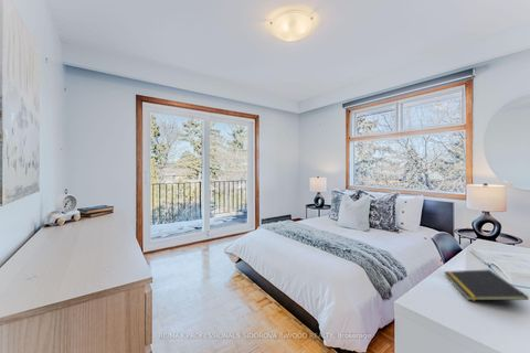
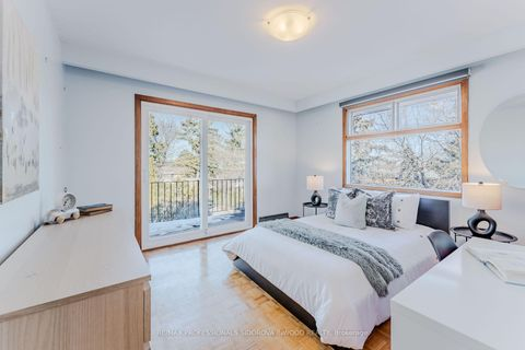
- notepad [443,268,530,302]
